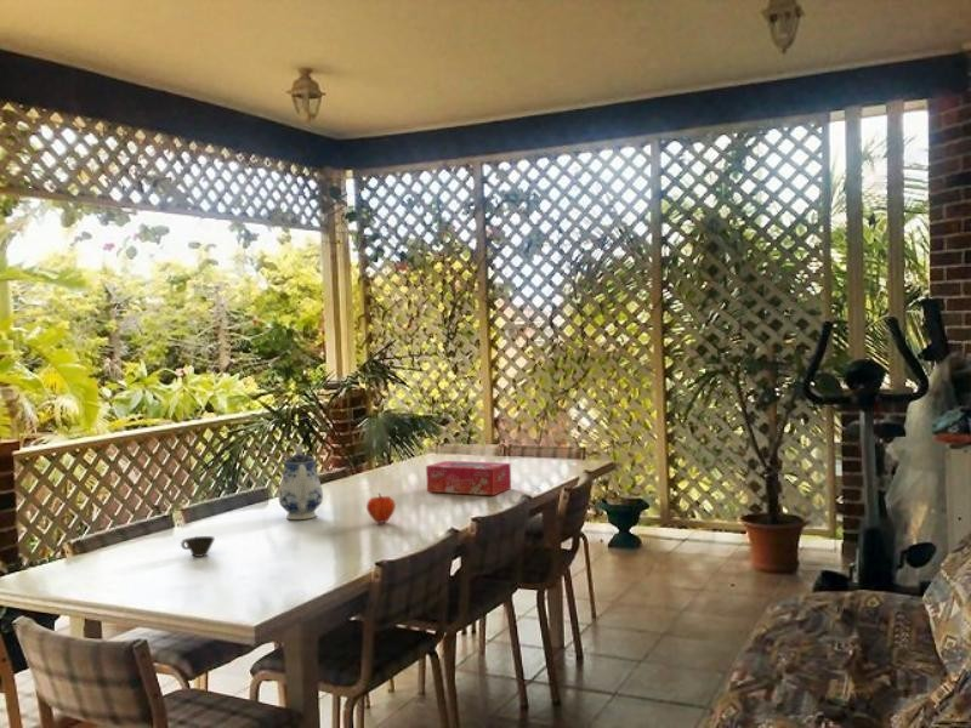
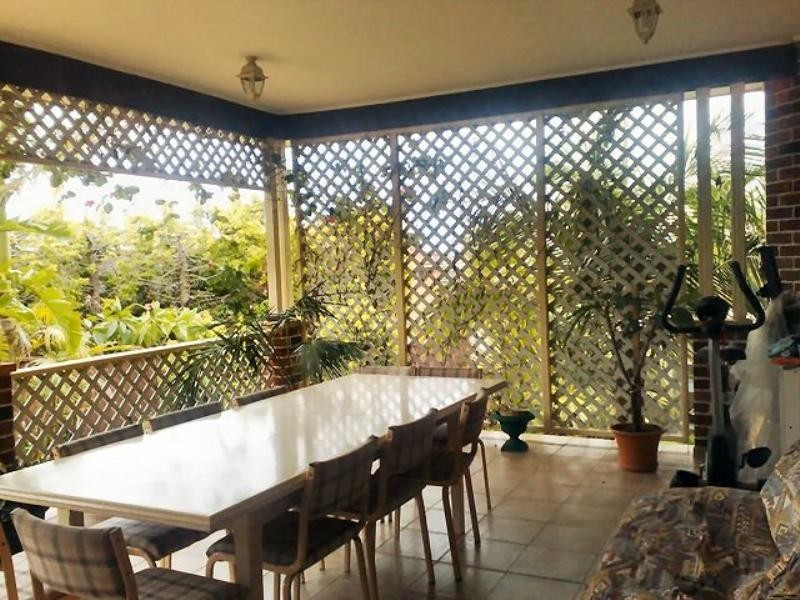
- cup [180,535,216,558]
- fruit [365,491,397,524]
- tissue box [425,460,512,496]
- teapot [278,444,324,521]
